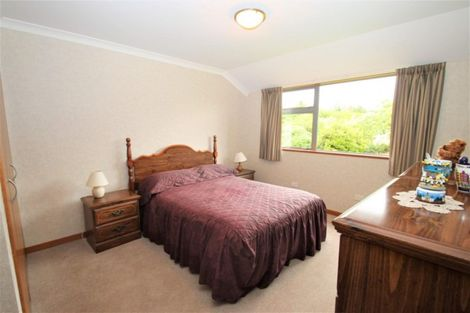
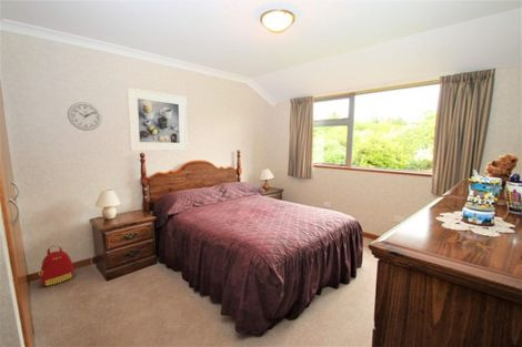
+ wall clock [67,101,103,132]
+ backpack [38,245,74,287]
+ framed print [126,86,189,152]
